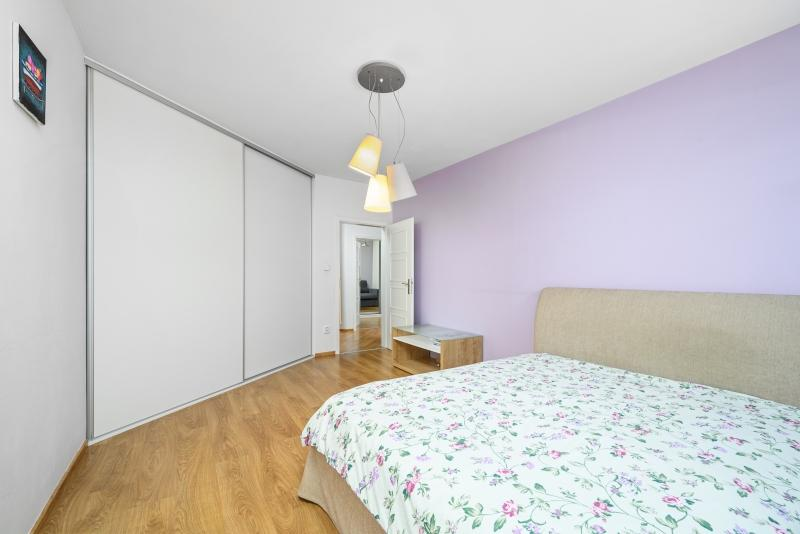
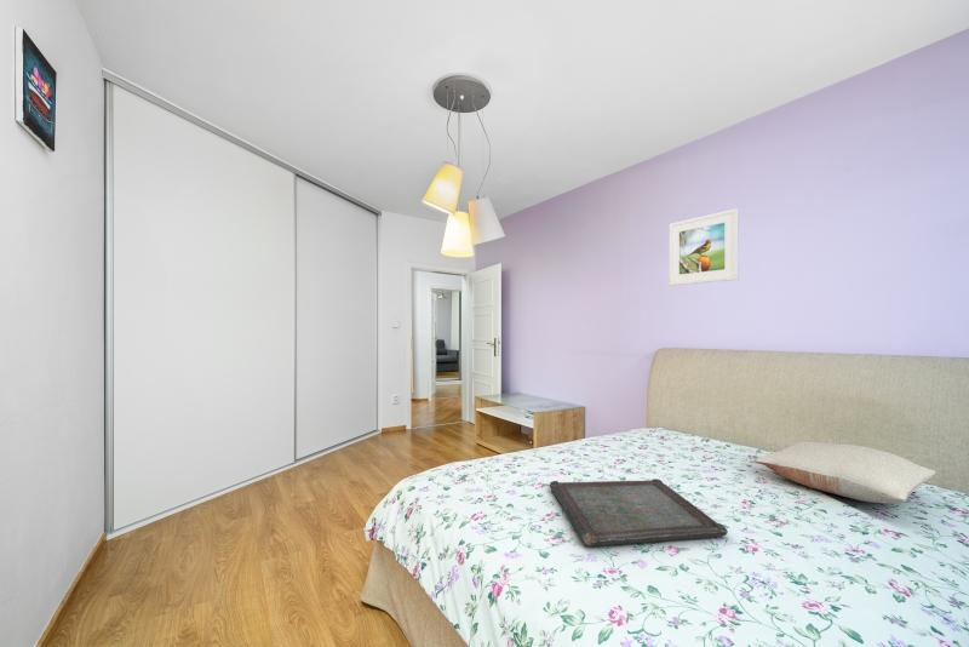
+ serving tray [549,477,729,548]
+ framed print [667,207,740,287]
+ pillow [753,440,938,504]
